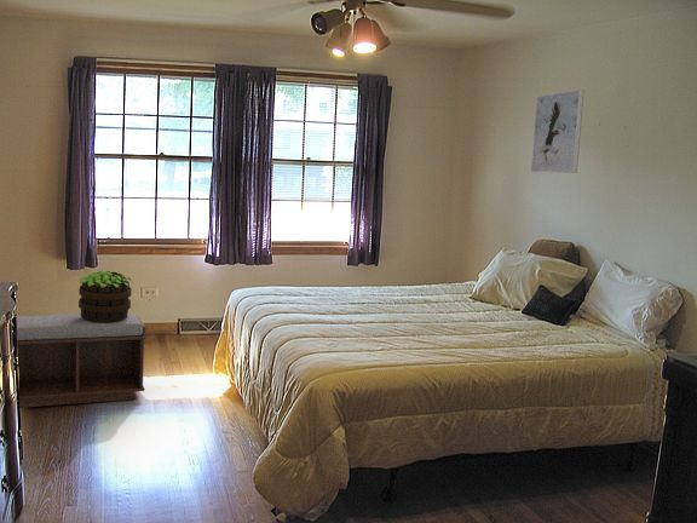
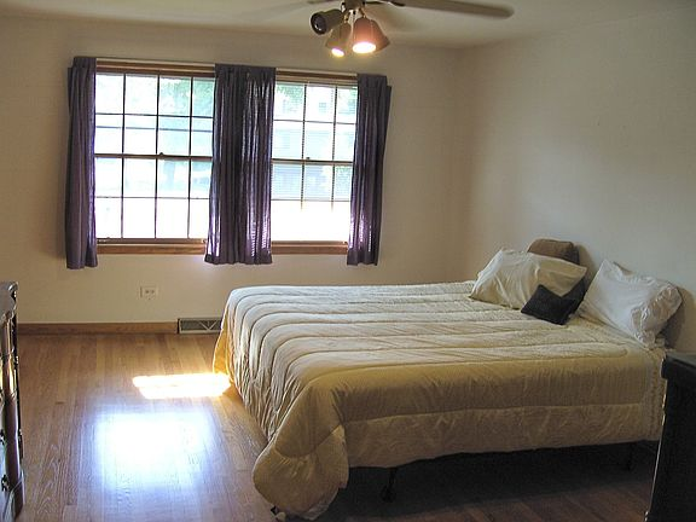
- potted plant [77,270,134,322]
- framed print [530,88,586,174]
- bench [16,312,146,409]
